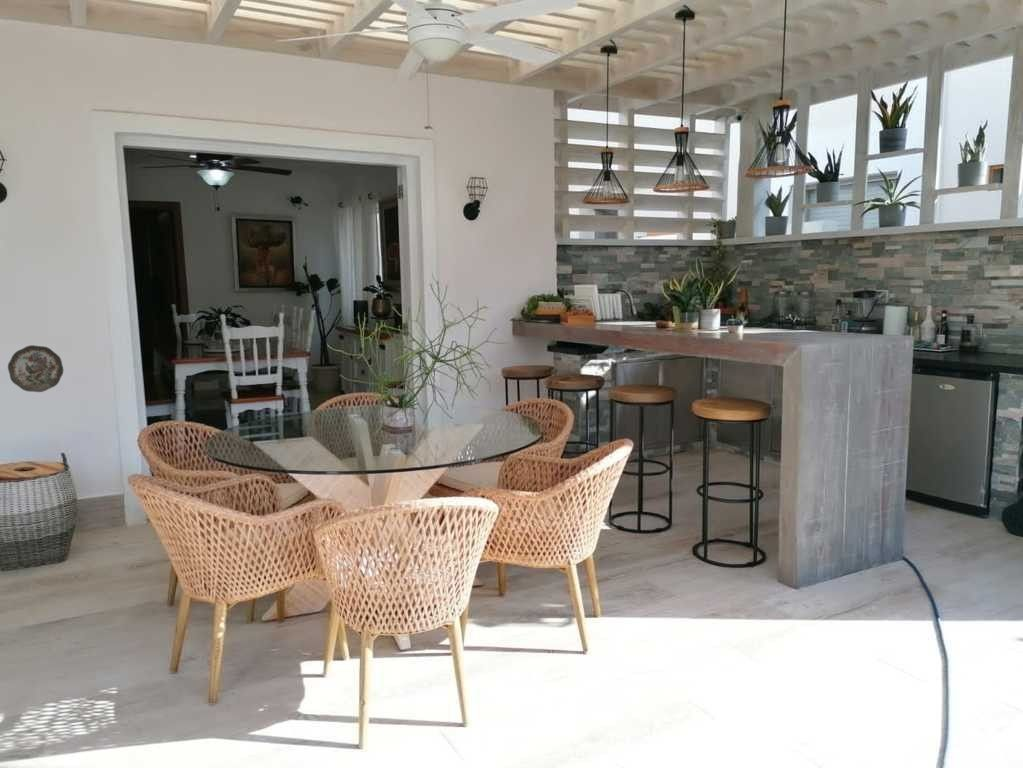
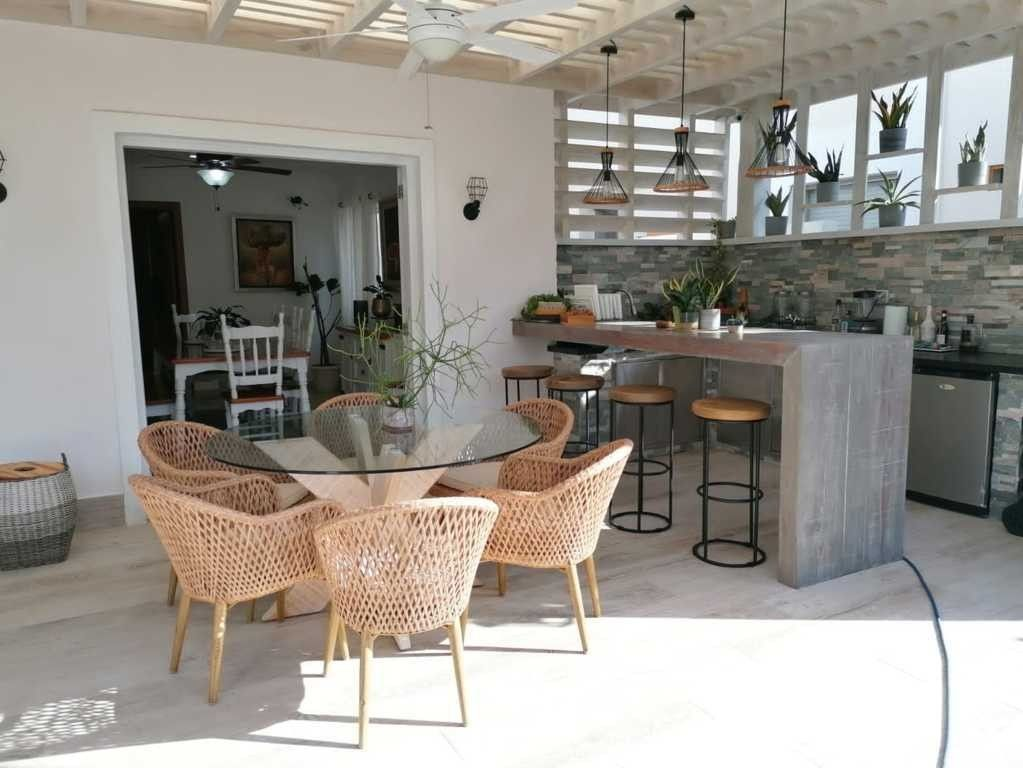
- decorative plate [7,344,64,393]
